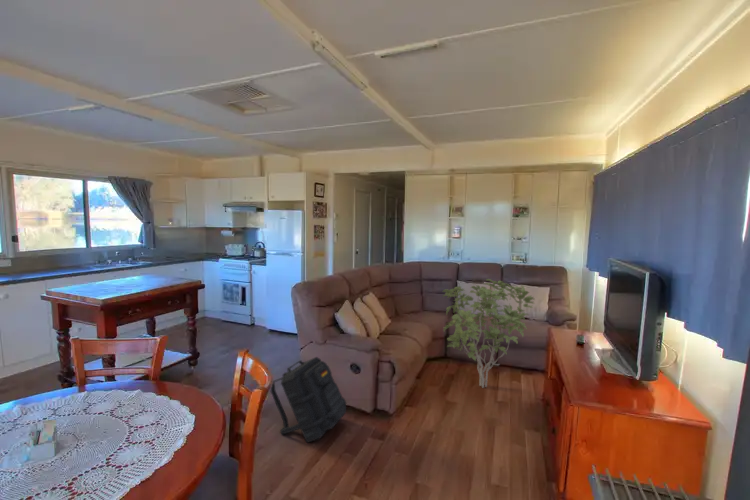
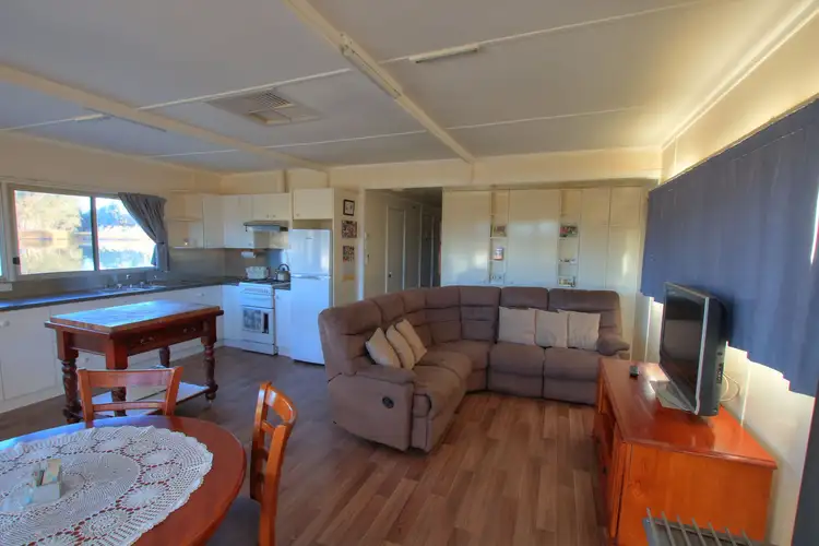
- backpack [270,356,347,444]
- shrub [441,278,536,389]
